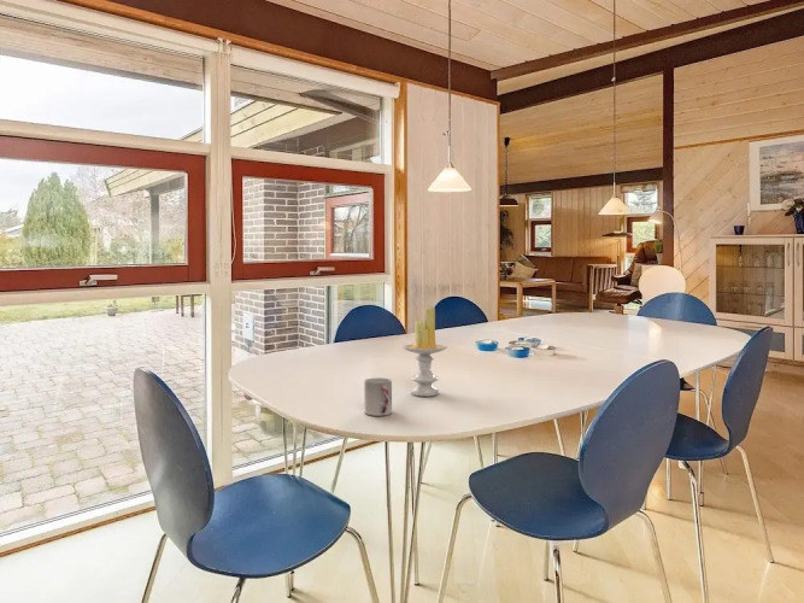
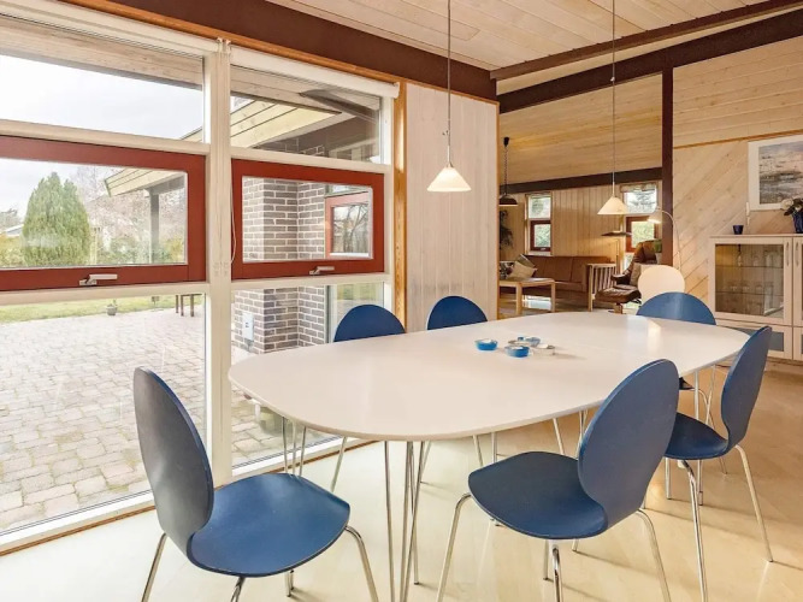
- cup [363,376,393,417]
- candle [401,306,448,397]
